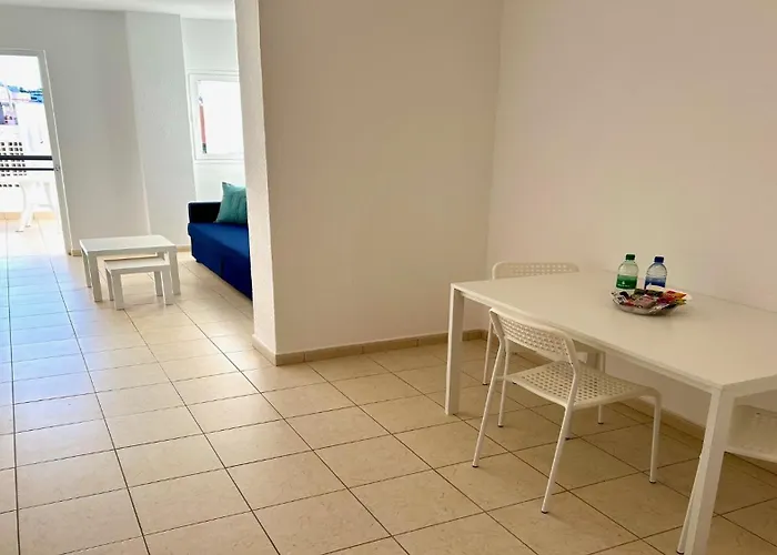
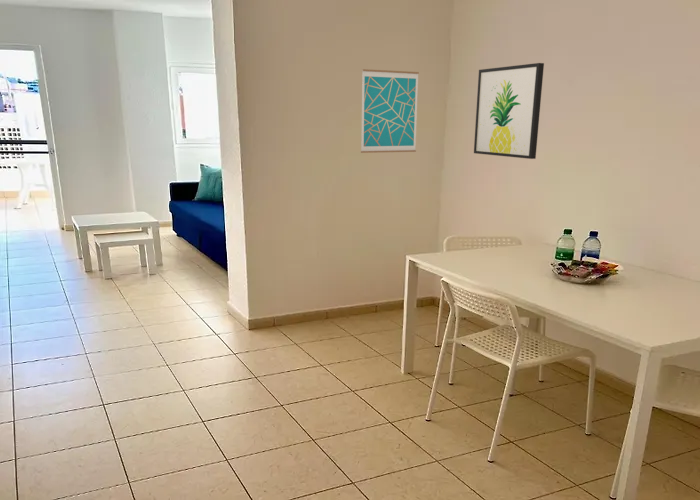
+ wall art [360,68,420,154]
+ wall art [473,62,545,160]
